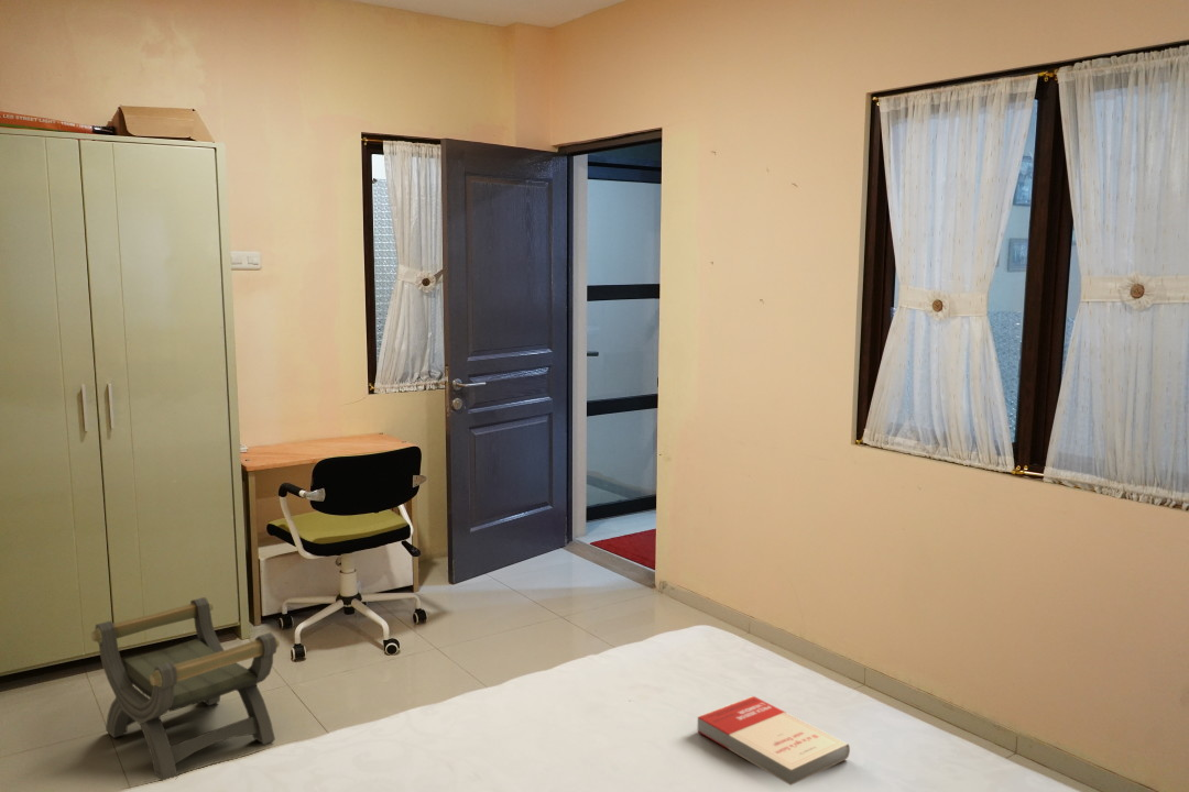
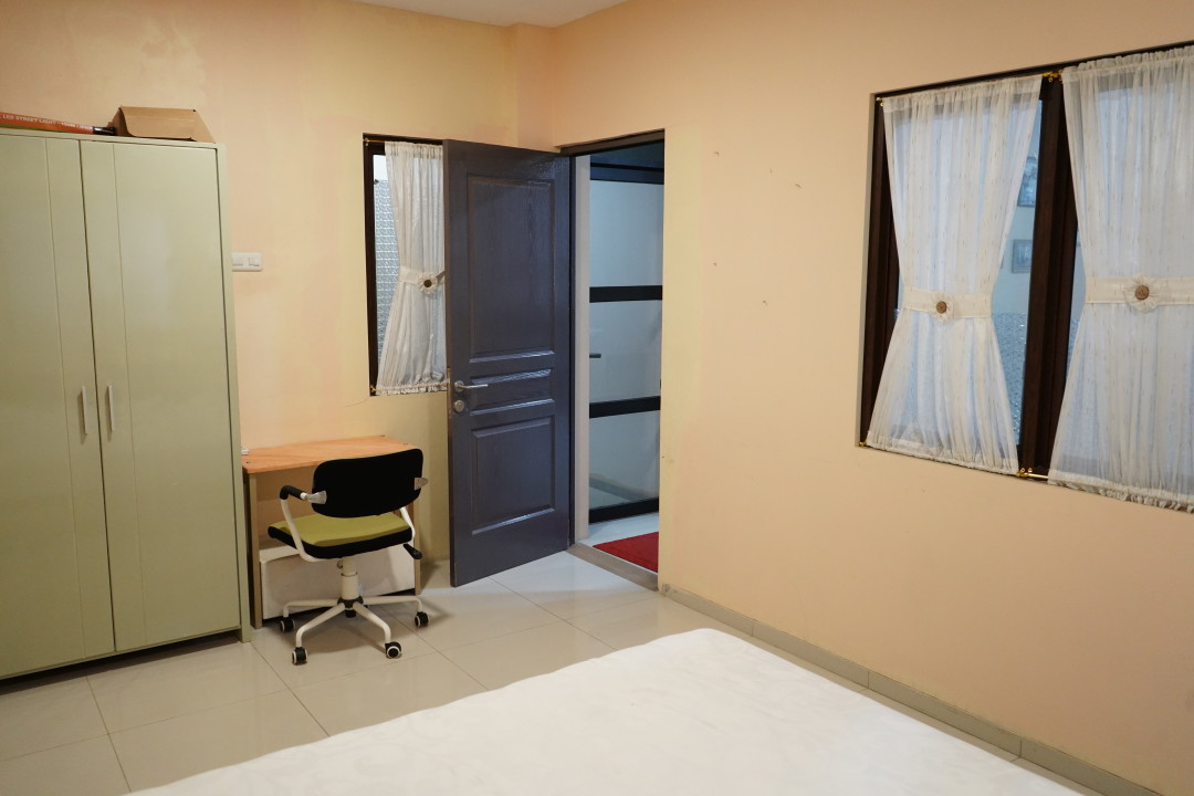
- stool [90,596,281,782]
- book [696,695,851,787]
